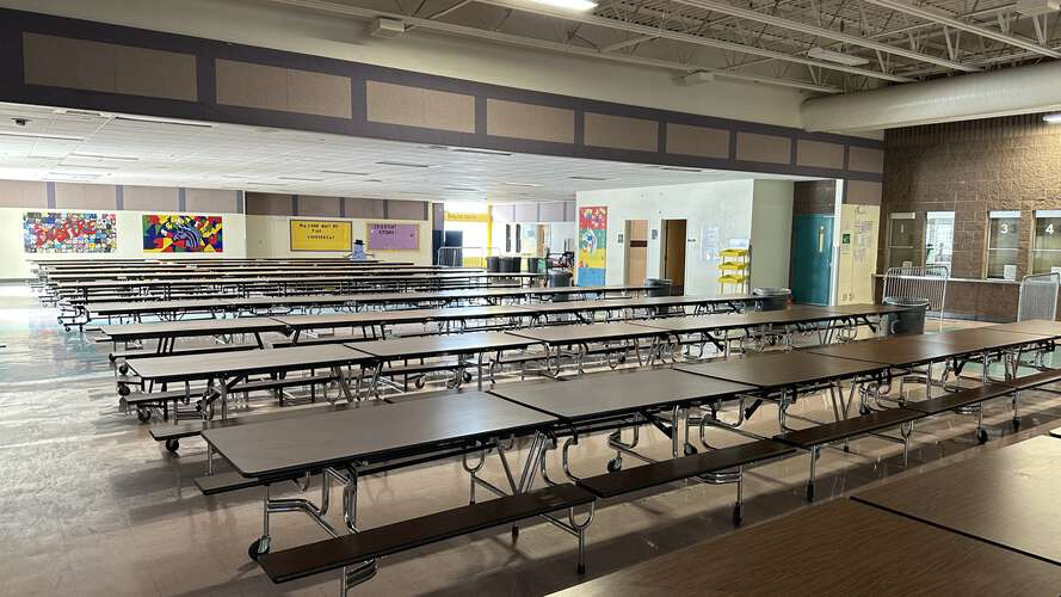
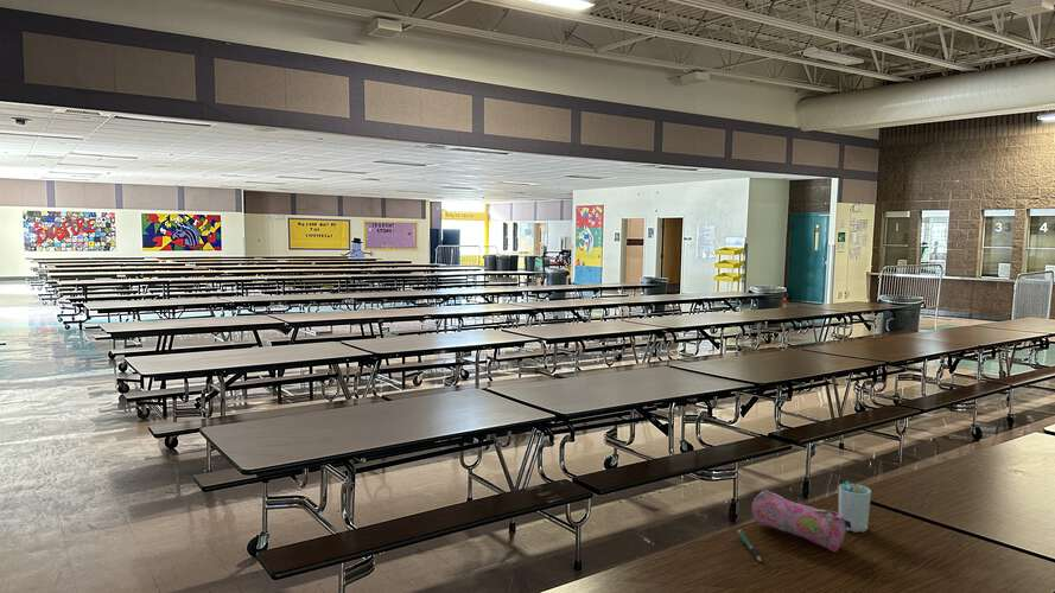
+ pen [737,529,763,562]
+ cup [838,480,872,534]
+ pencil case [751,489,851,553]
